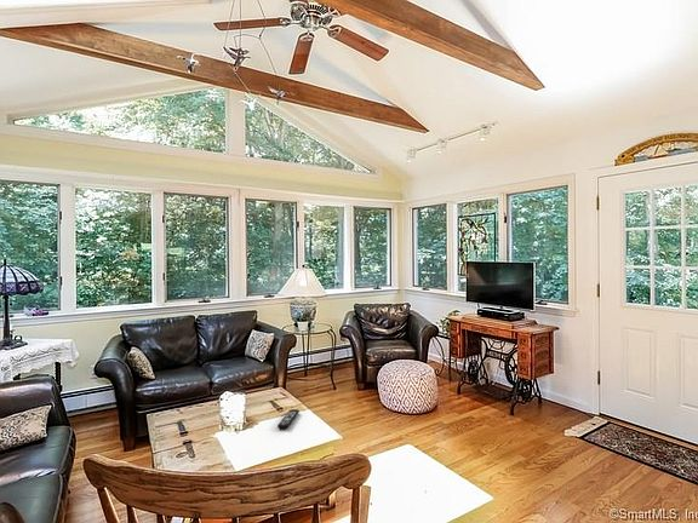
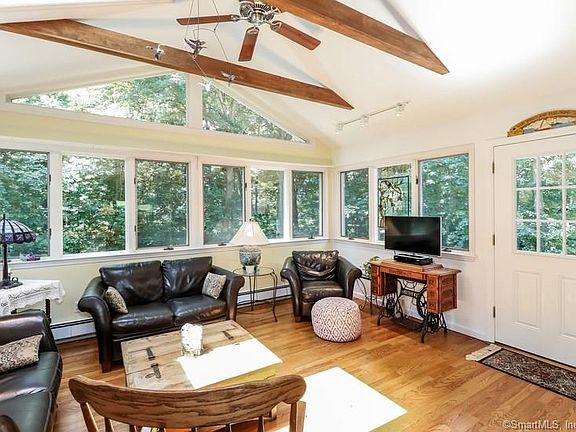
- remote control [276,408,301,430]
